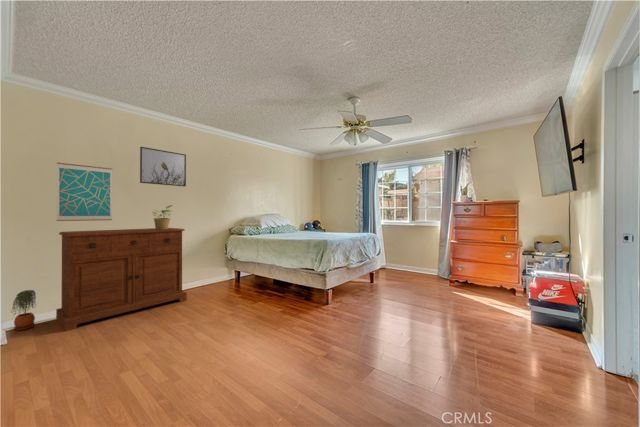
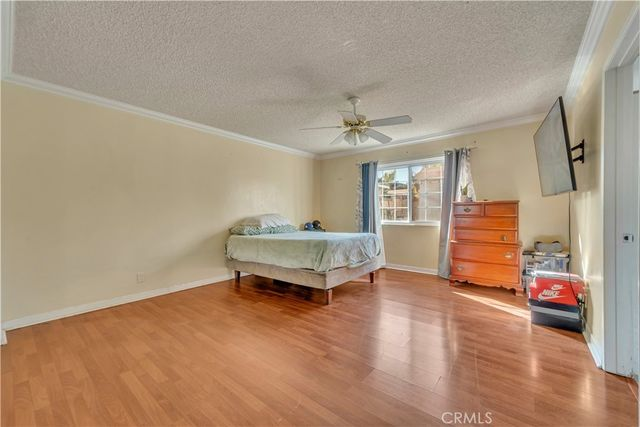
- sideboard [55,227,188,332]
- potted plant [11,289,37,331]
- potted plant [152,204,174,229]
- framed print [139,146,187,187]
- wall art [56,162,113,222]
